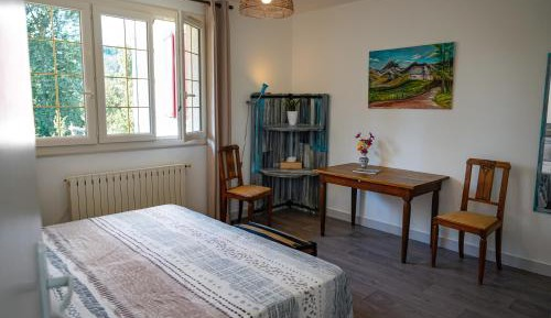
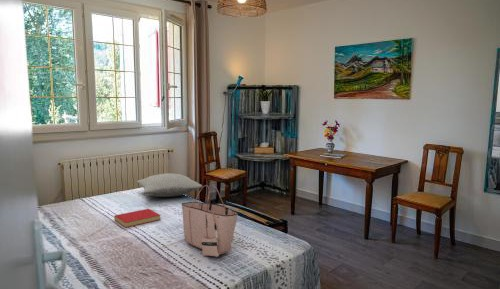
+ book [113,208,162,228]
+ tote bag [181,184,239,258]
+ pillow [136,172,203,198]
